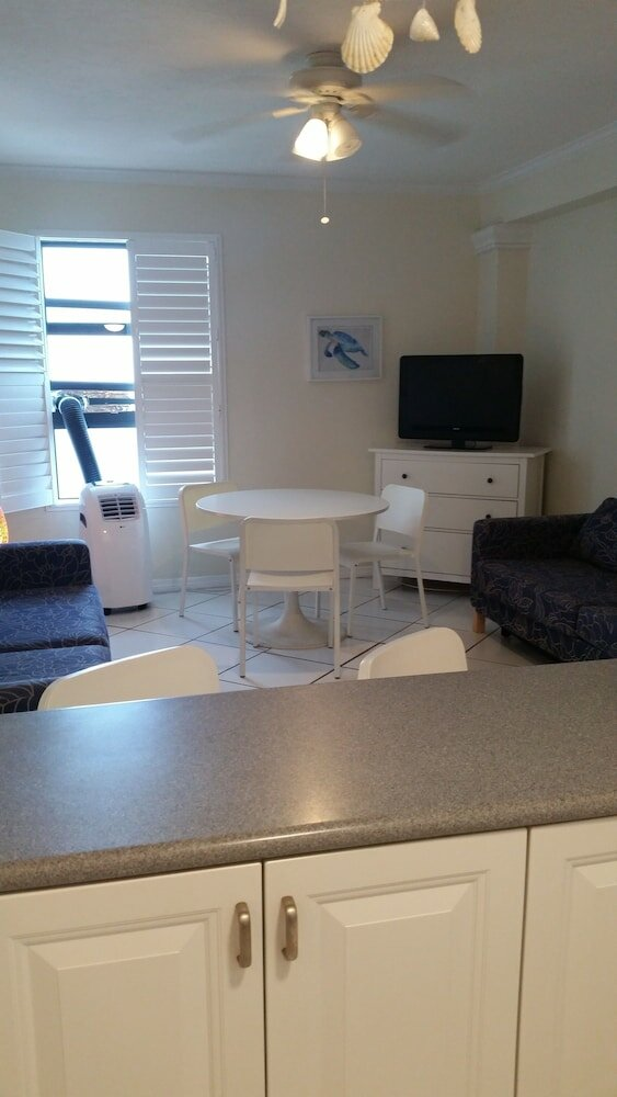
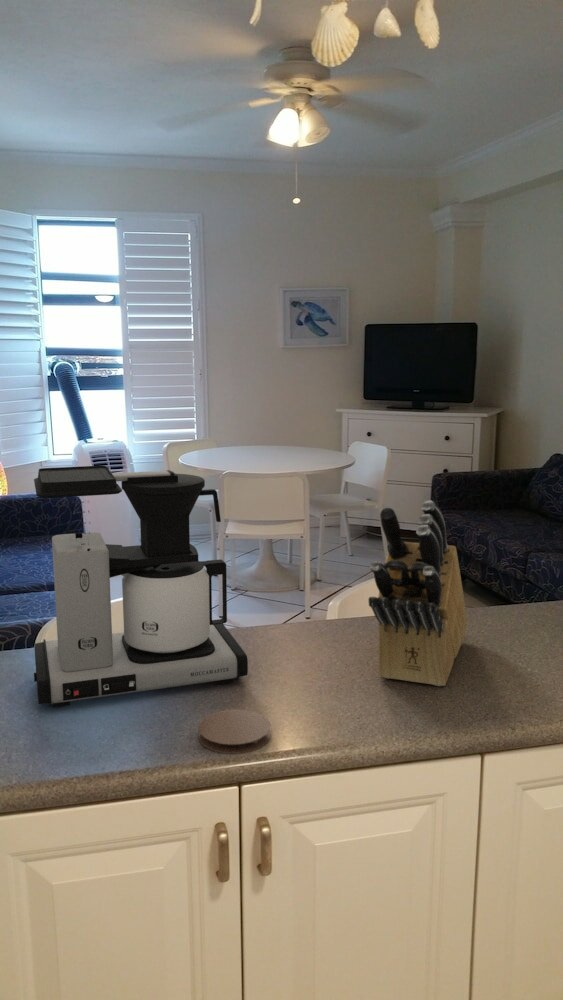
+ coffee maker [33,465,249,708]
+ coaster [197,708,271,755]
+ knife block [367,499,468,687]
